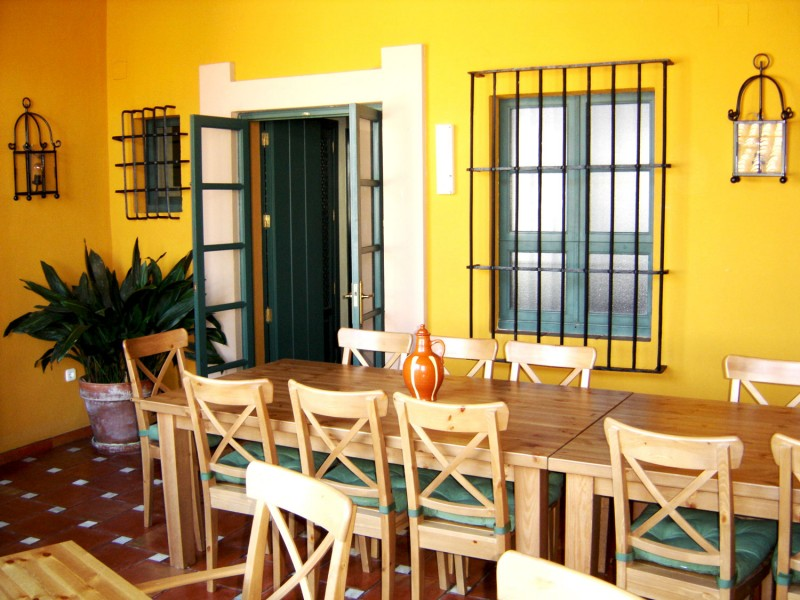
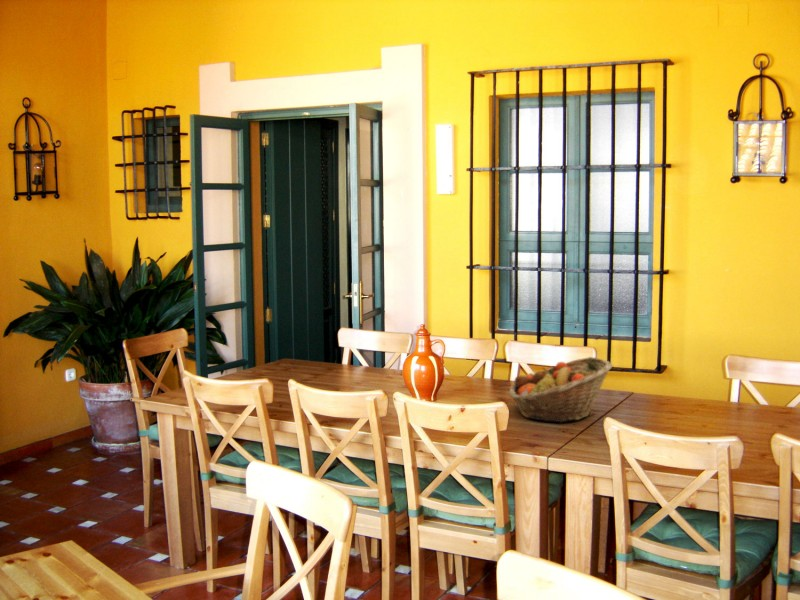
+ fruit basket [508,356,614,423]
